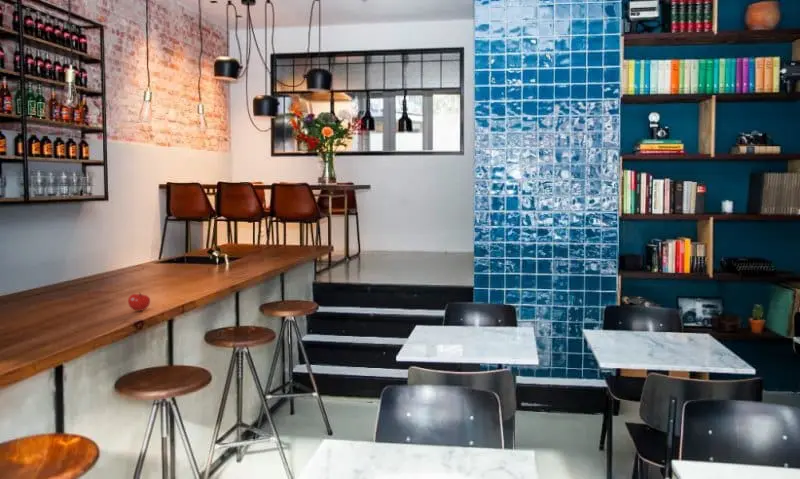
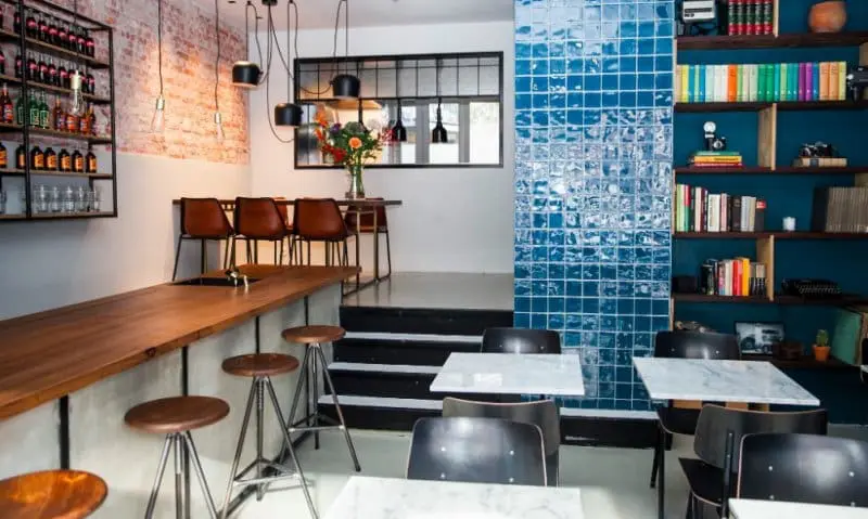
- fruit [127,292,151,312]
